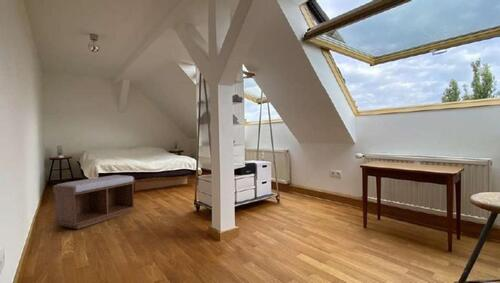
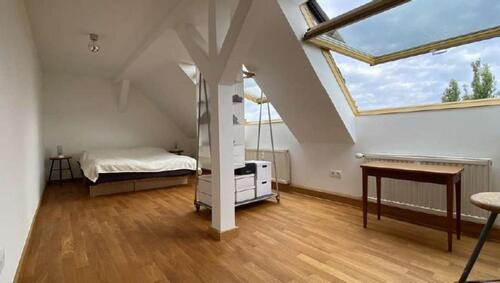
- bench [52,174,136,230]
